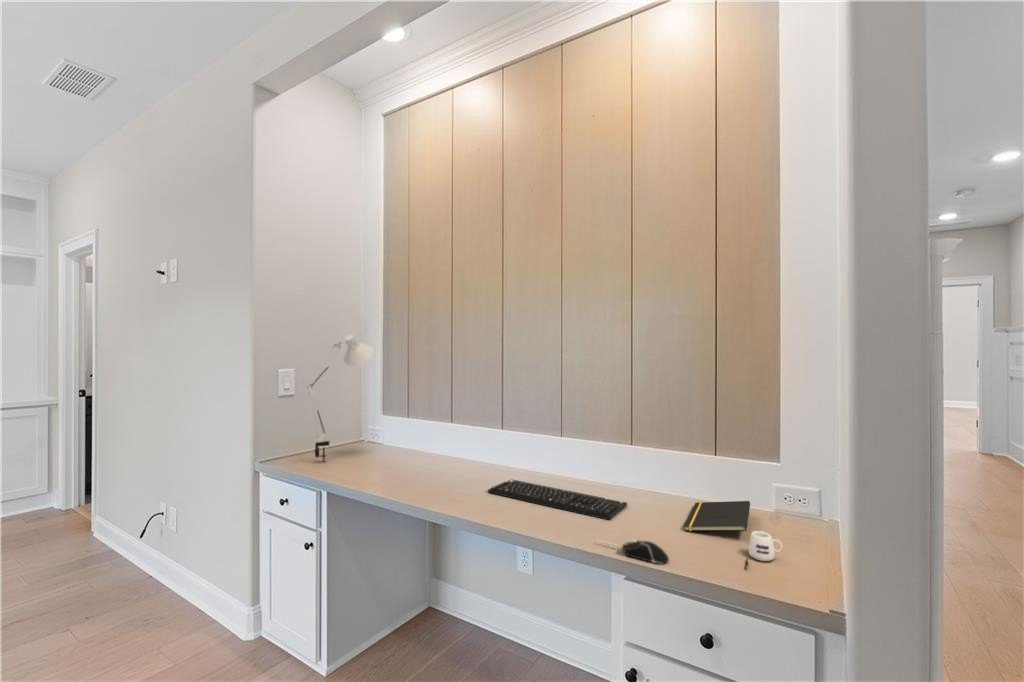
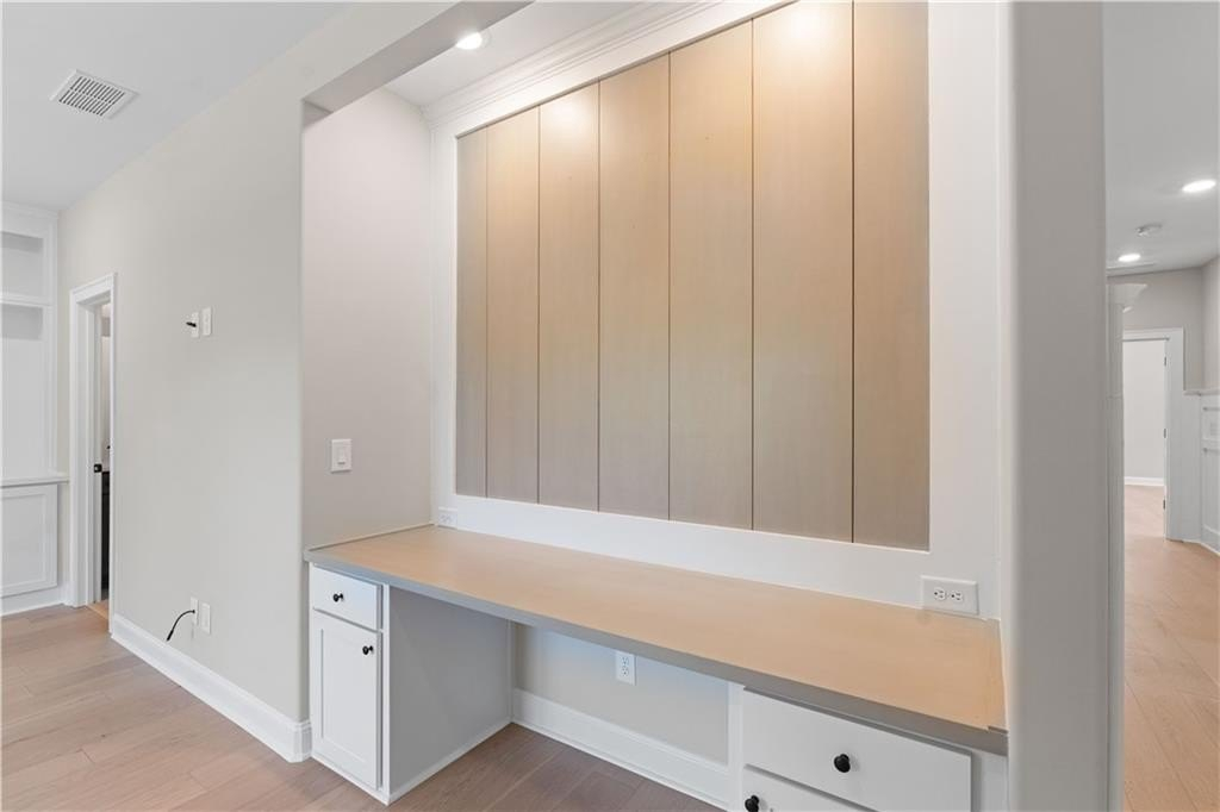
- mug [745,530,784,570]
- computer mouse [596,539,670,565]
- keyboard [487,478,628,521]
- notepad [683,500,751,532]
- desk lamp [307,333,374,463]
